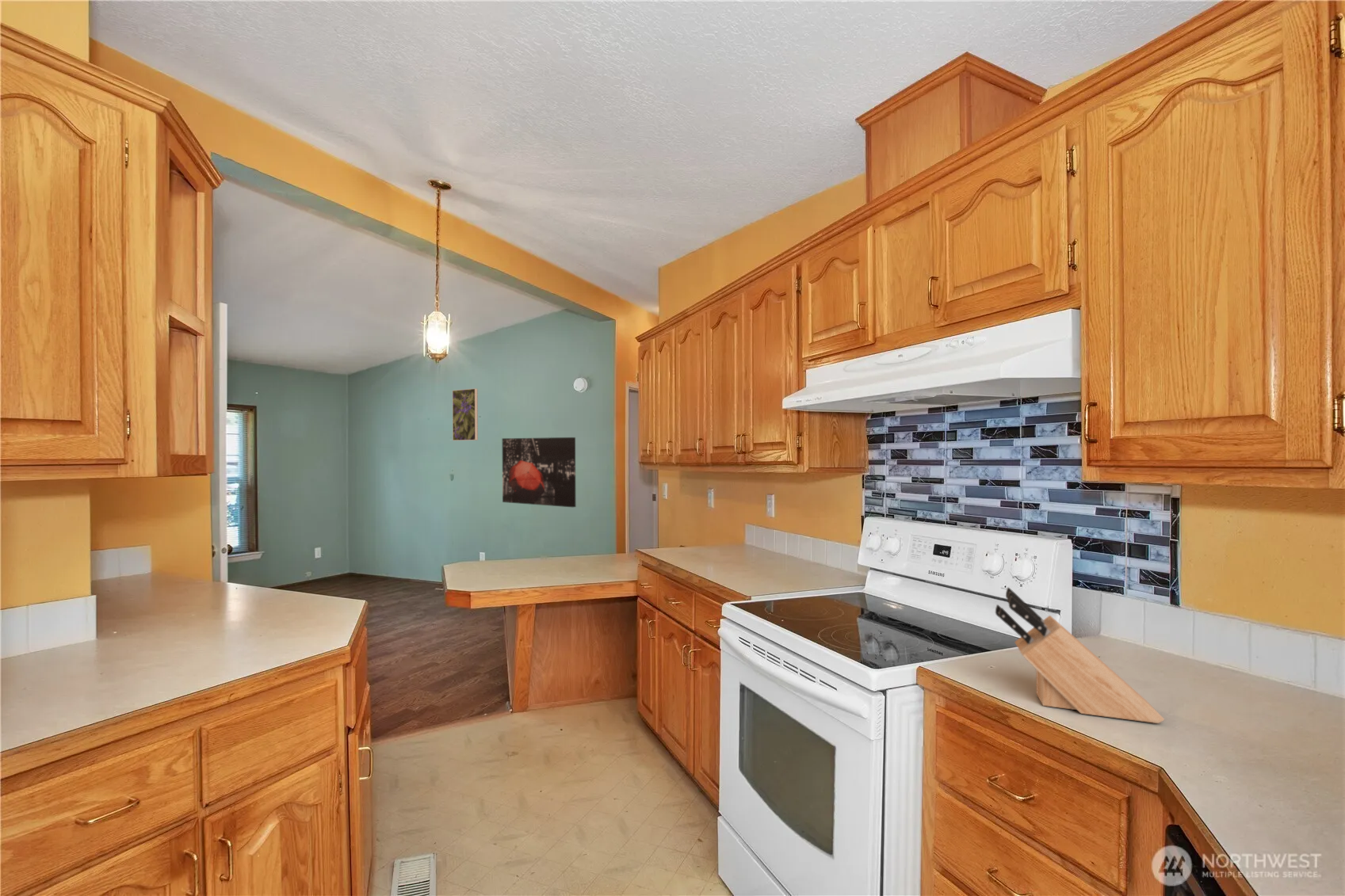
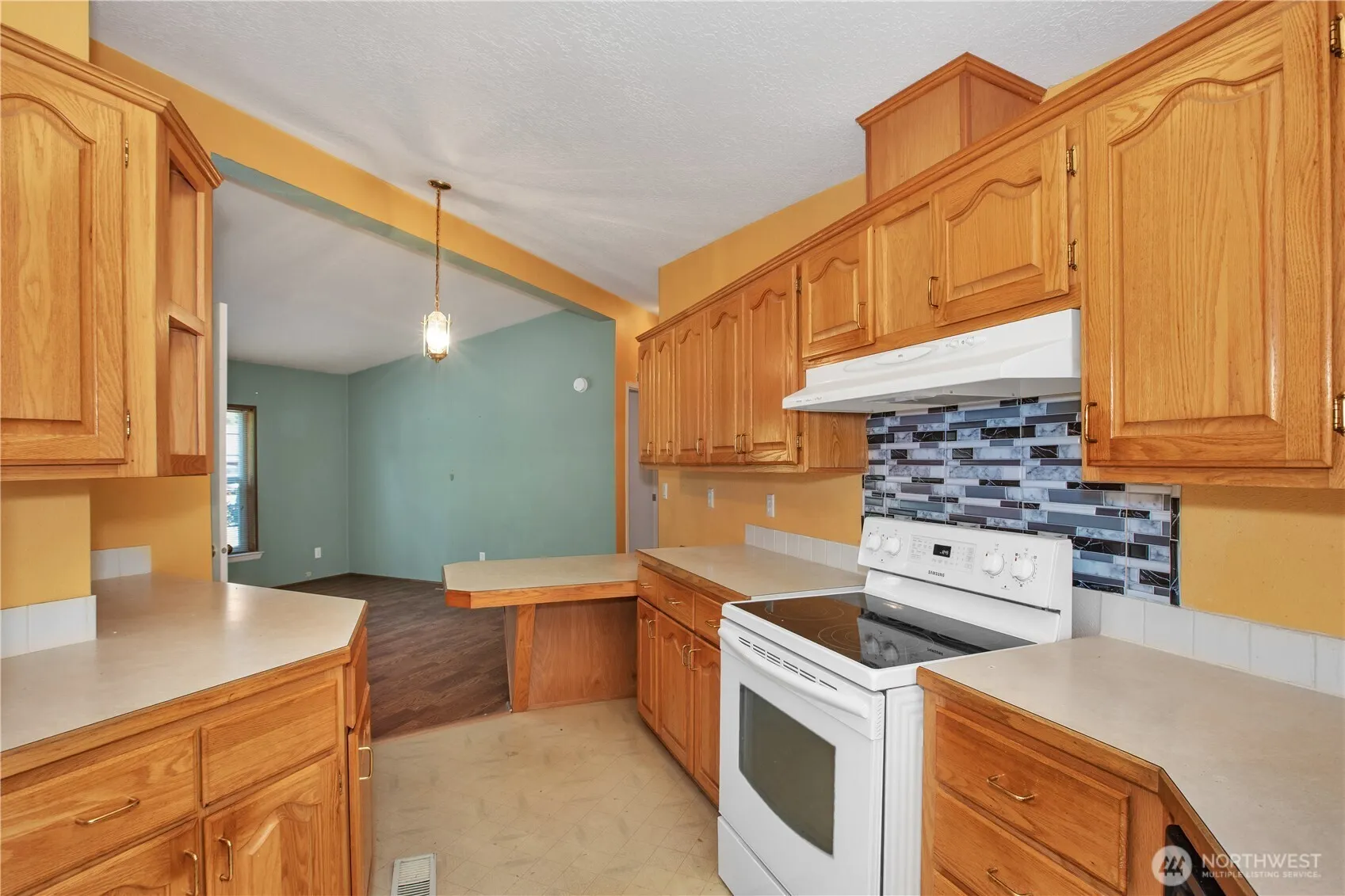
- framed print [452,388,479,441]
- knife block [995,586,1165,724]
- wall art [502,437,577,508]
